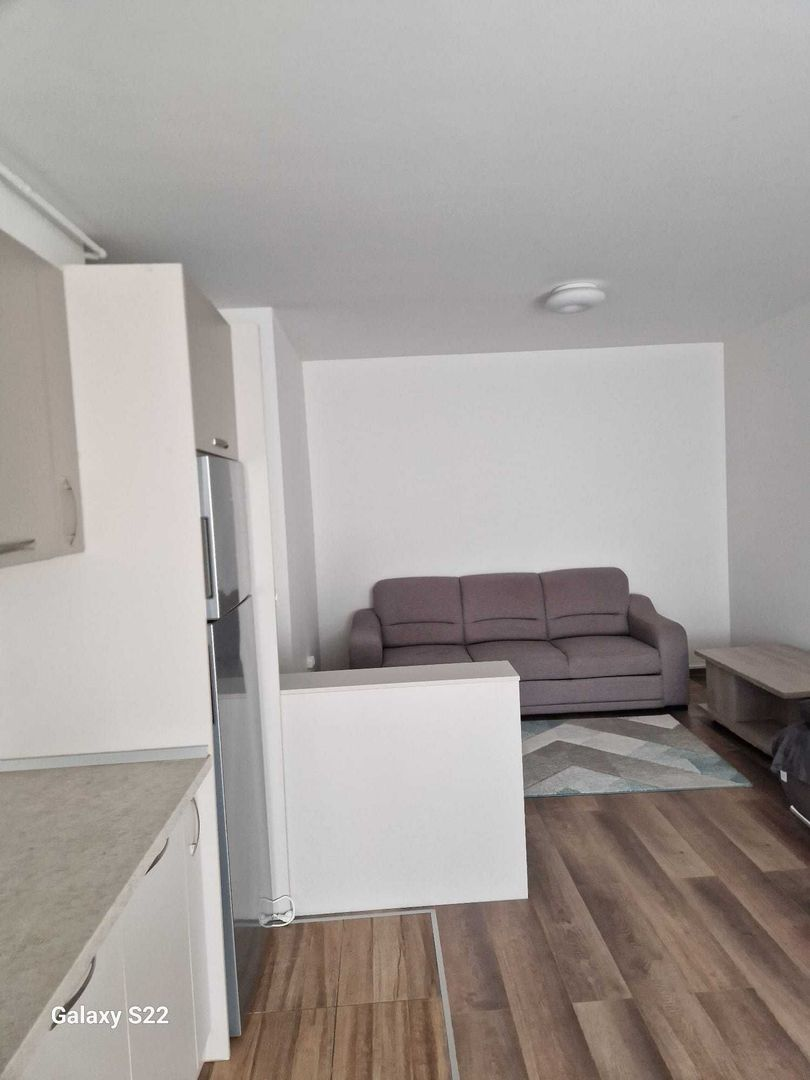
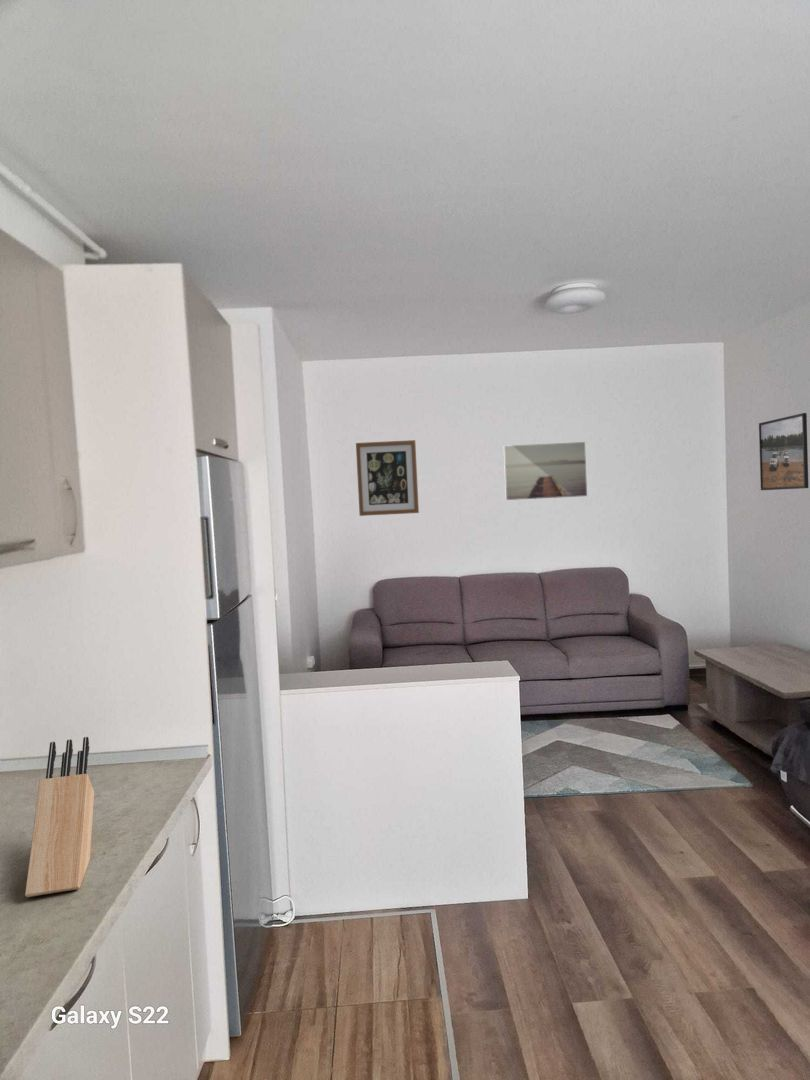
+ knife block [24,736,95,898]
+ wall art [503,441,588,501]
+ wall art [355,439,420,517]
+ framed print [758,412,809,491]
